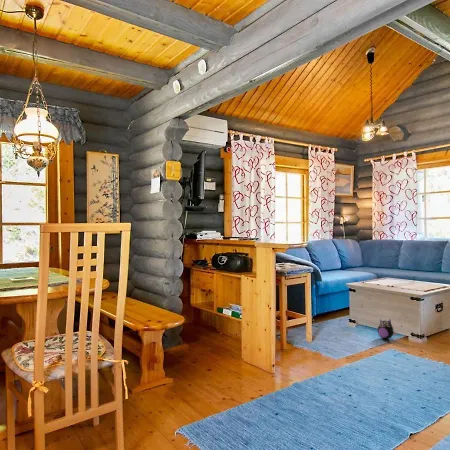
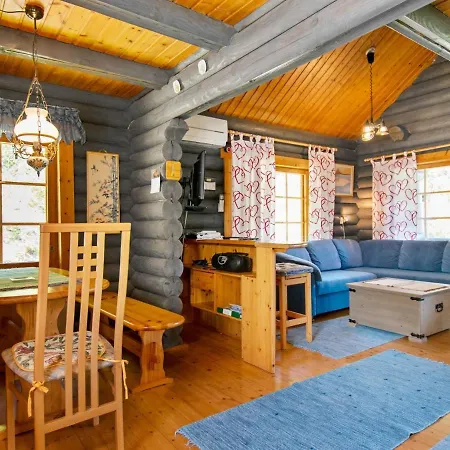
- plush toy [376,318,398,340]
